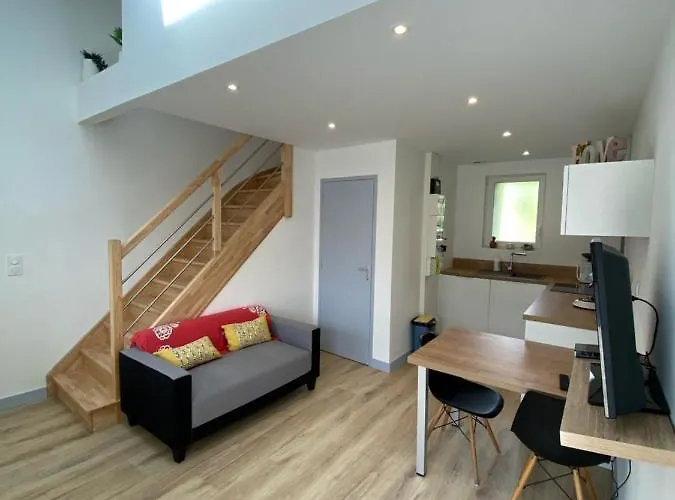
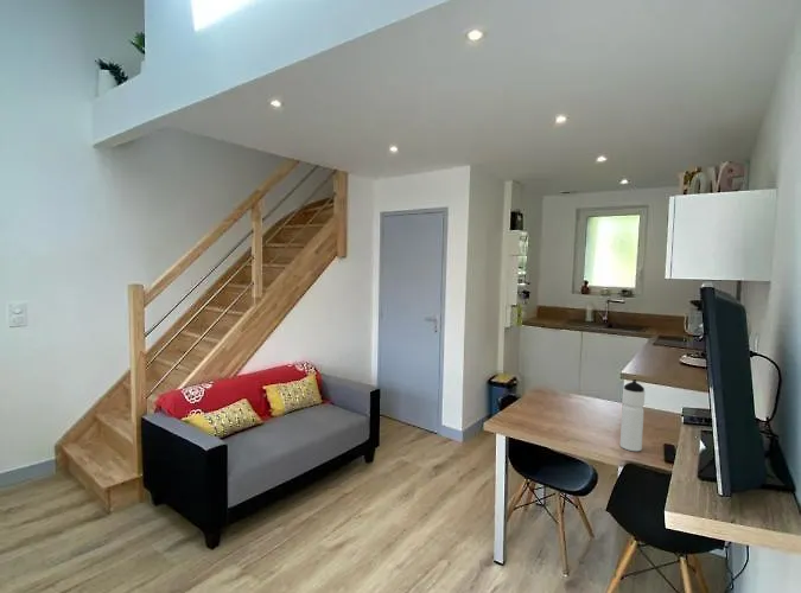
+ water bottle [619,380,646,452]
